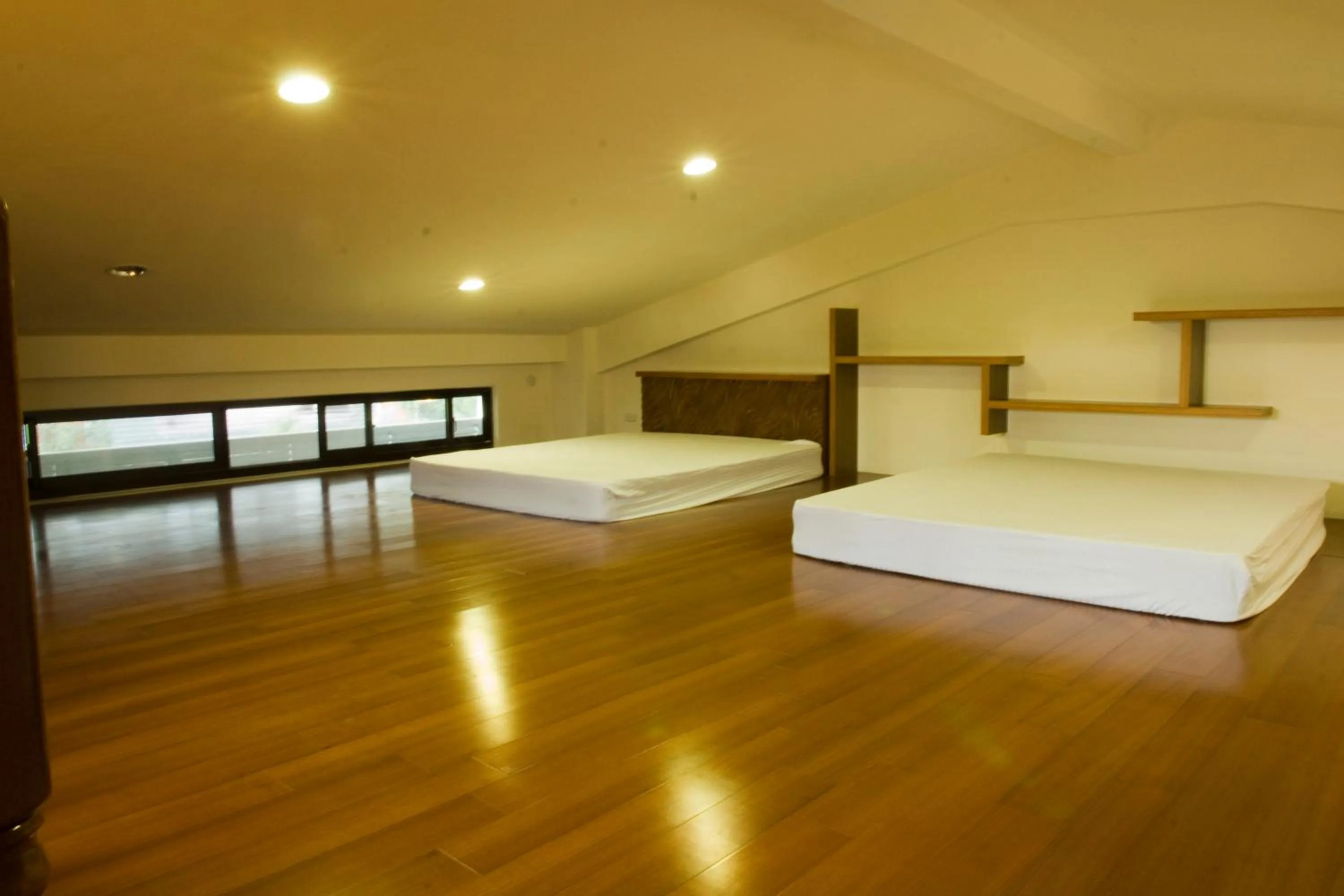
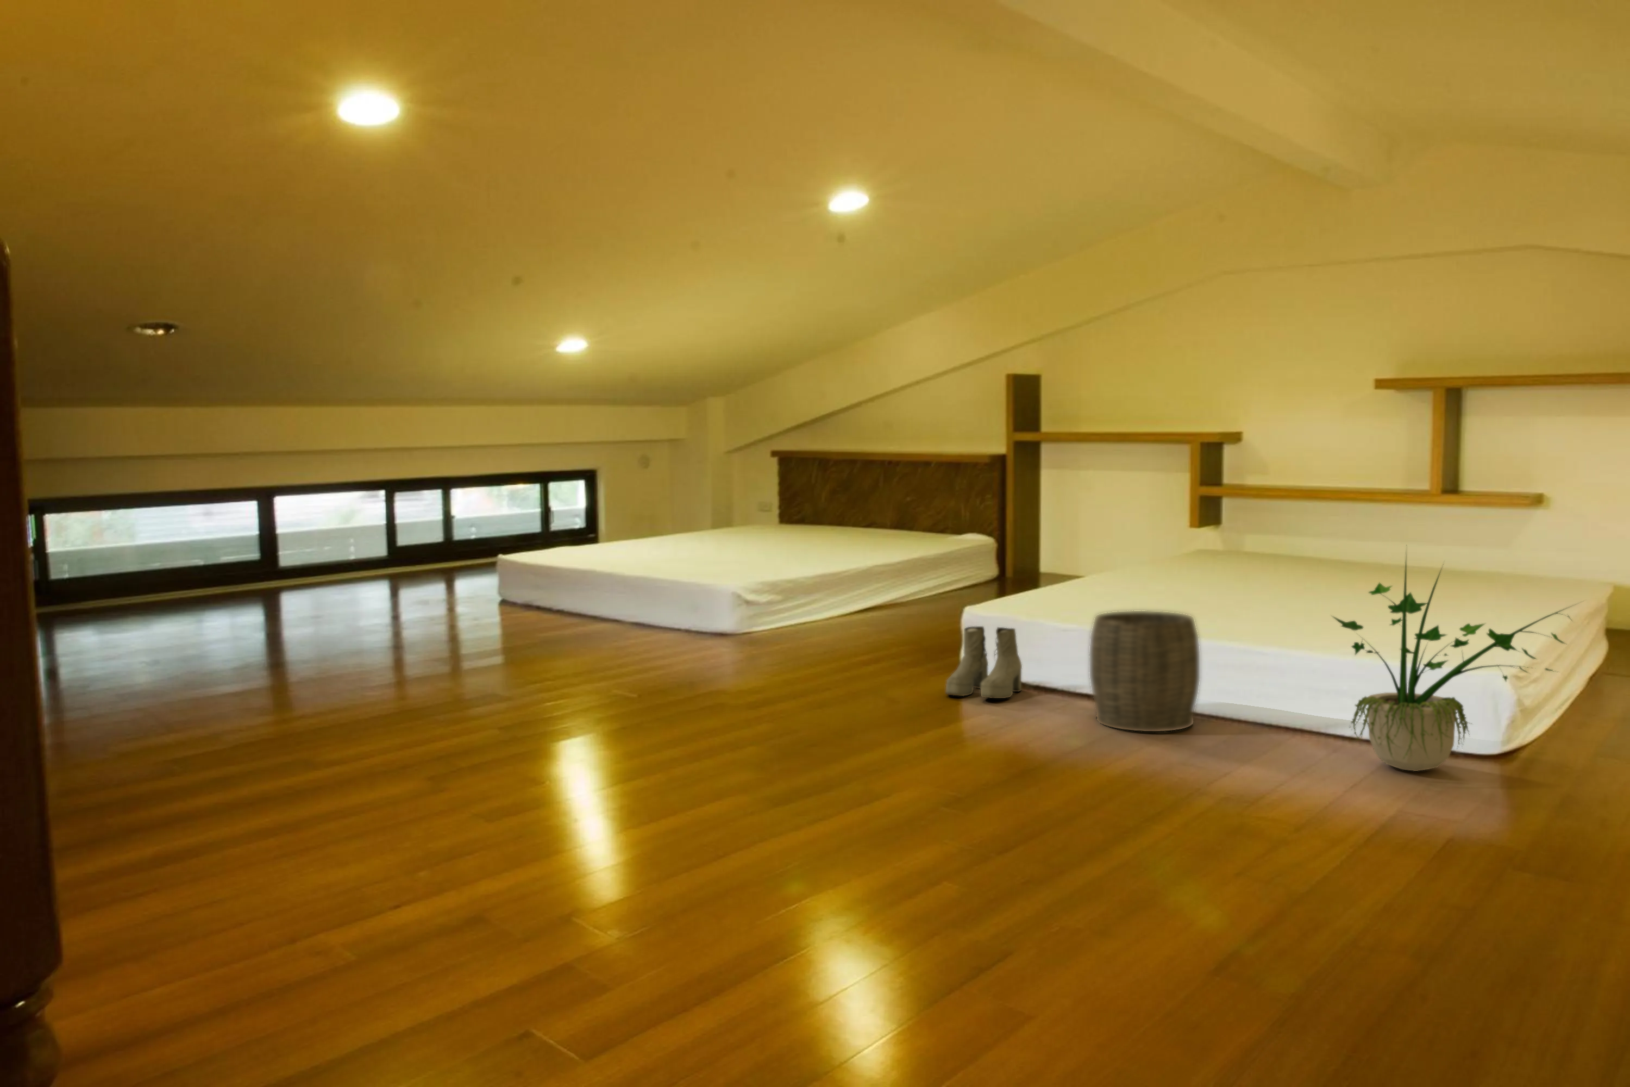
+ boots [946,626,1022,699]
+ potted plant [1329,545,1586,772]
+ woven basket [1089,610,1201,732]
